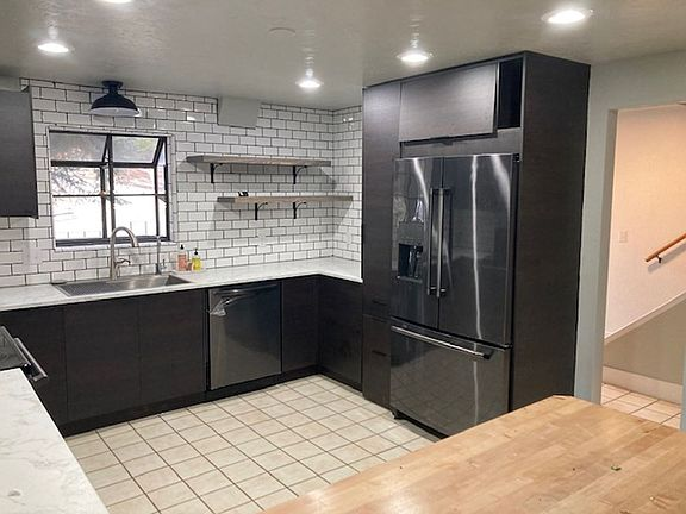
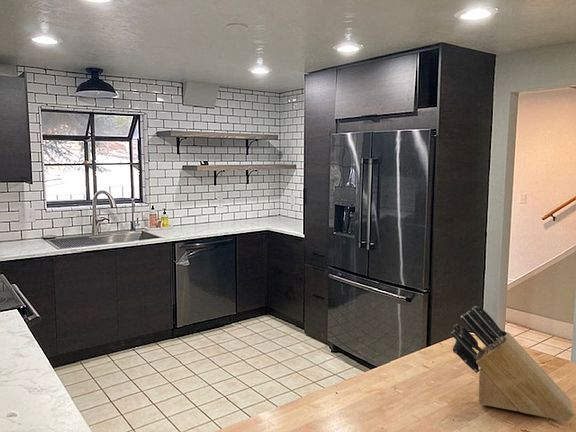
+ knife block [450,305,575,422]
